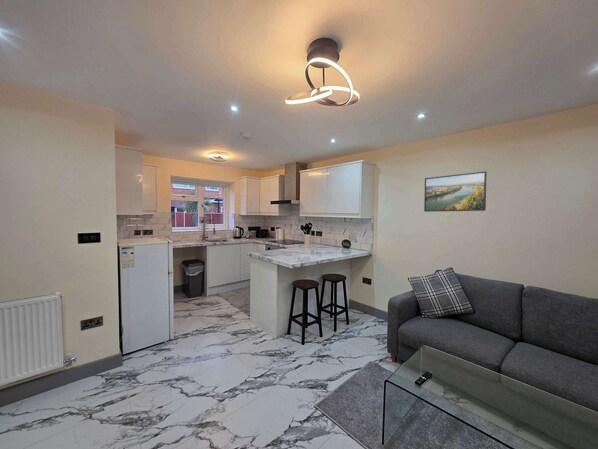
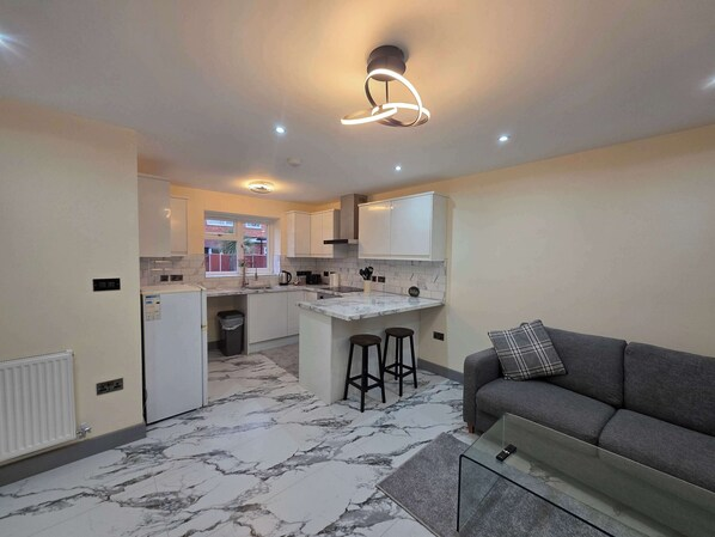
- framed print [423,170,488,213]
